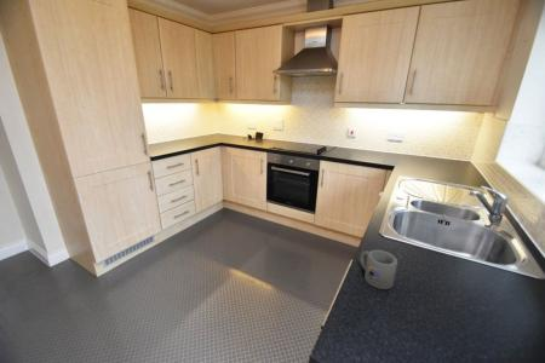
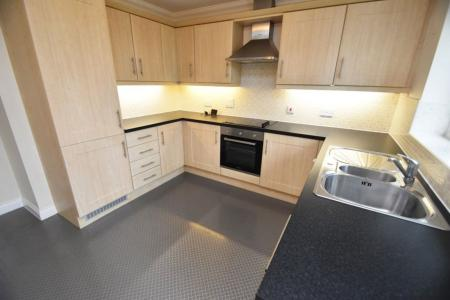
- mug [358,249,398,290]
